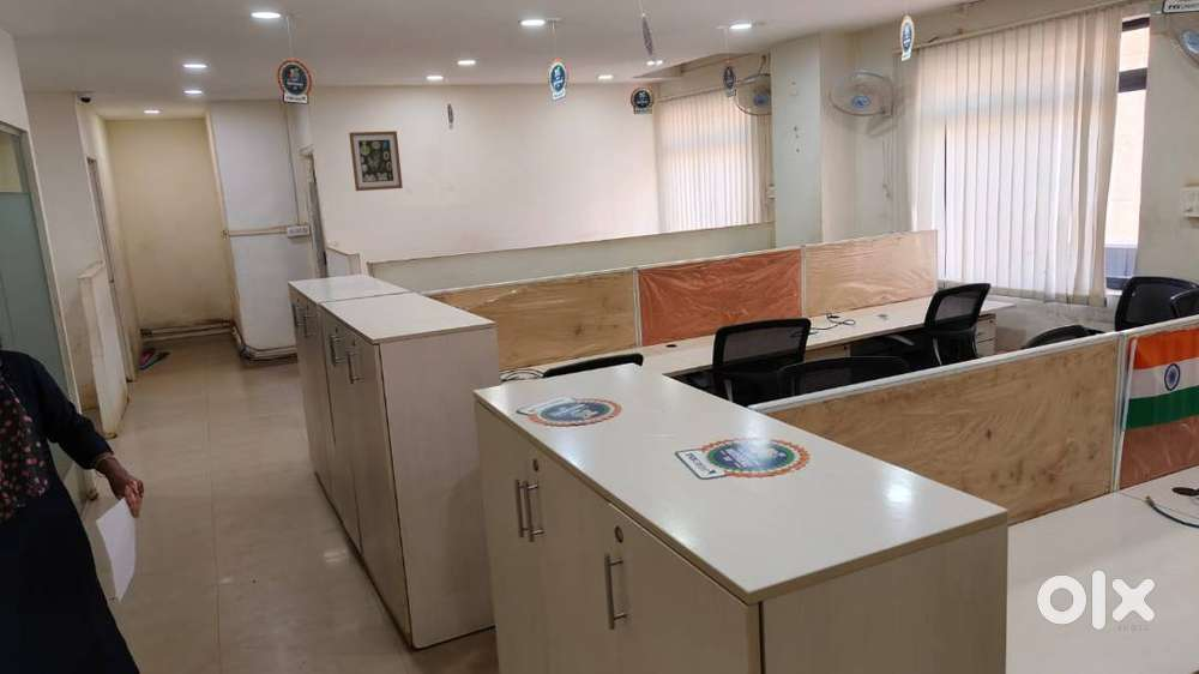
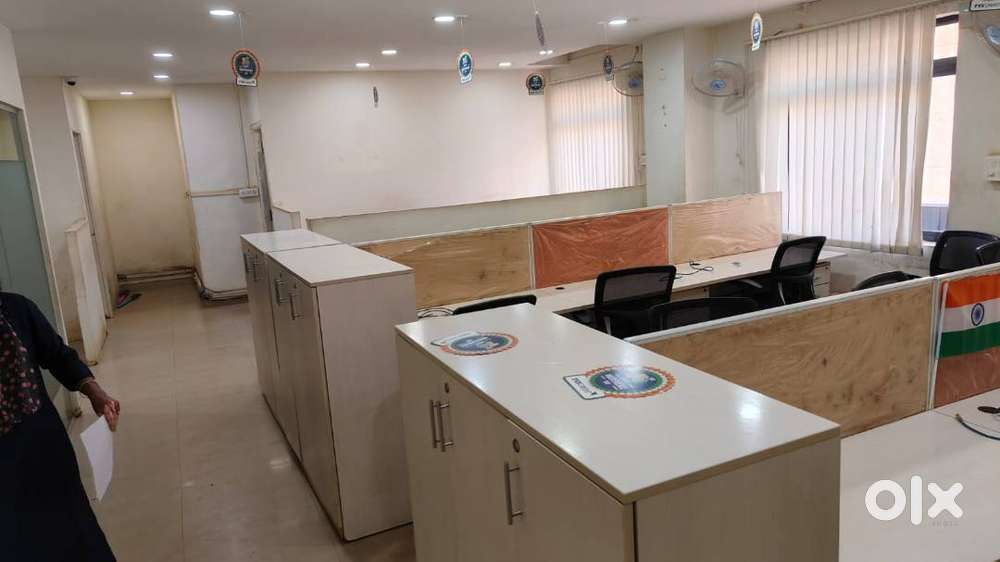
- wall art [348,130,404,192]
